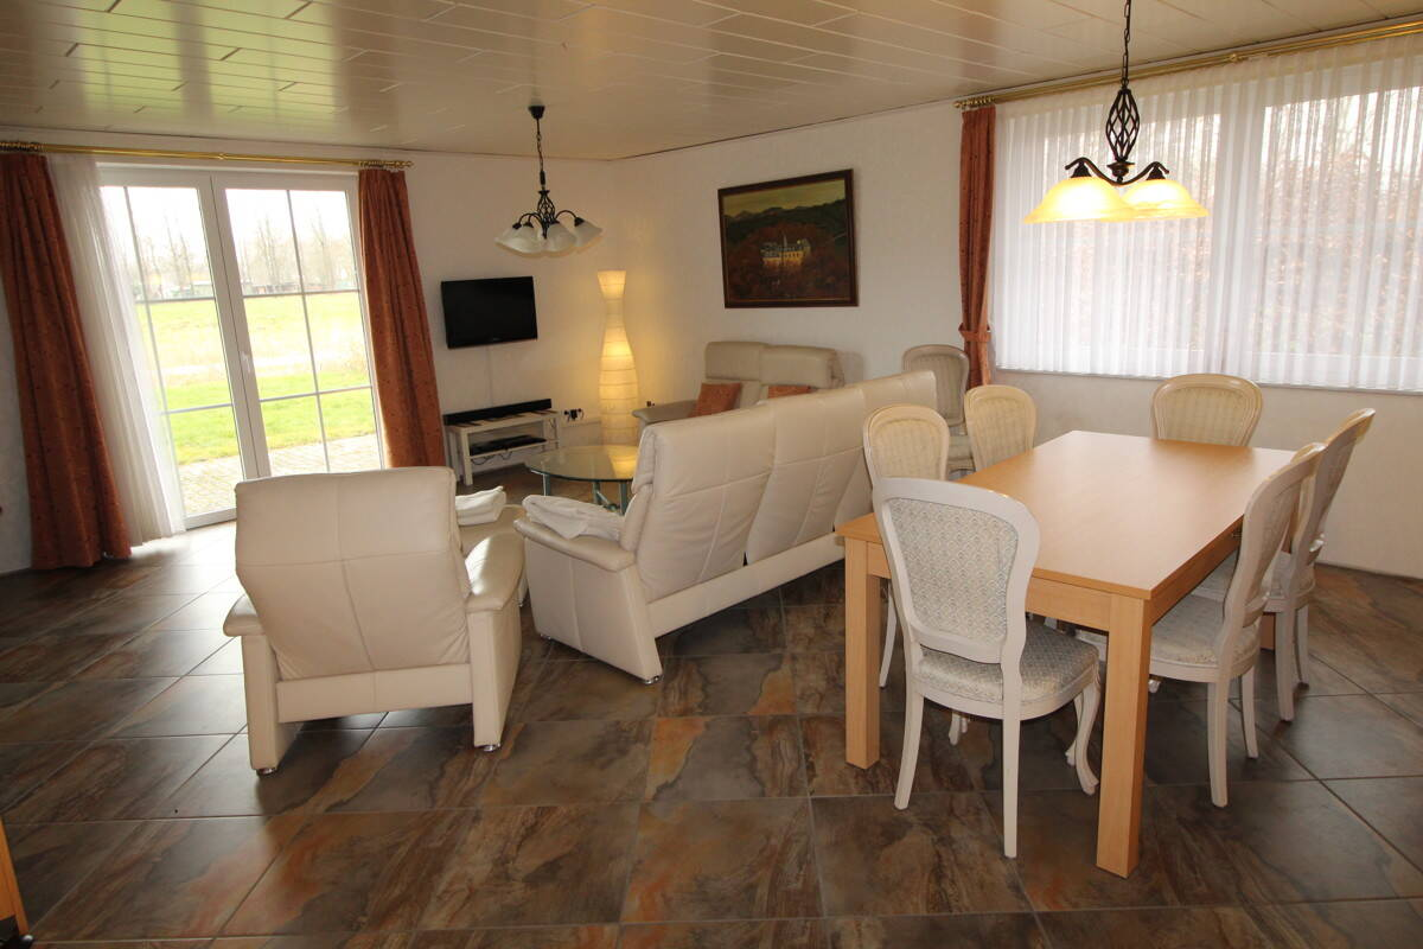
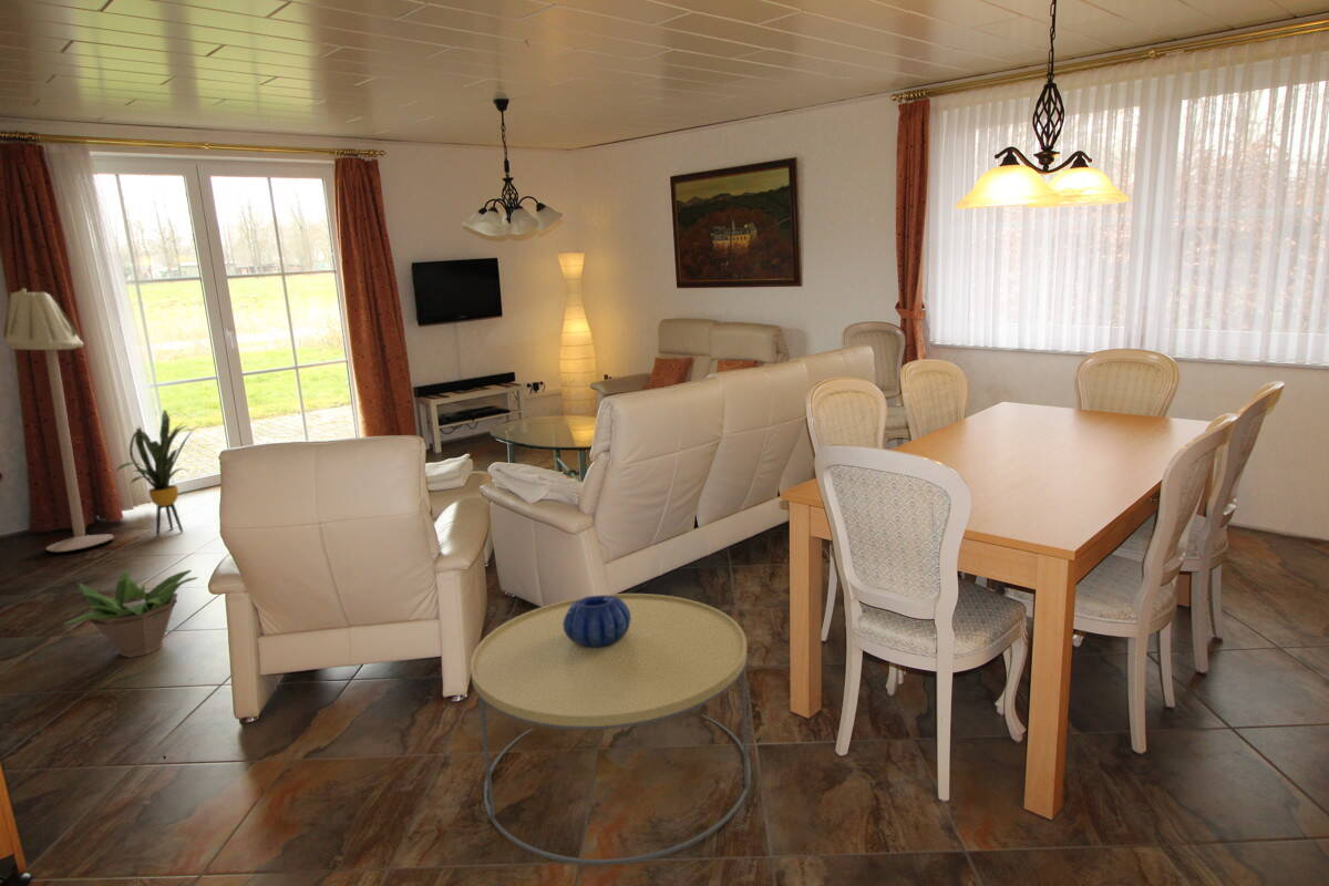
+ house plant [113,409,200,536]
+ decorative bowl [564,595,630,648]
+ decorative plant [61,568,199,659]
+ floor lamp [2,287,115,553]
+ coffee table [470,593,752,866]
